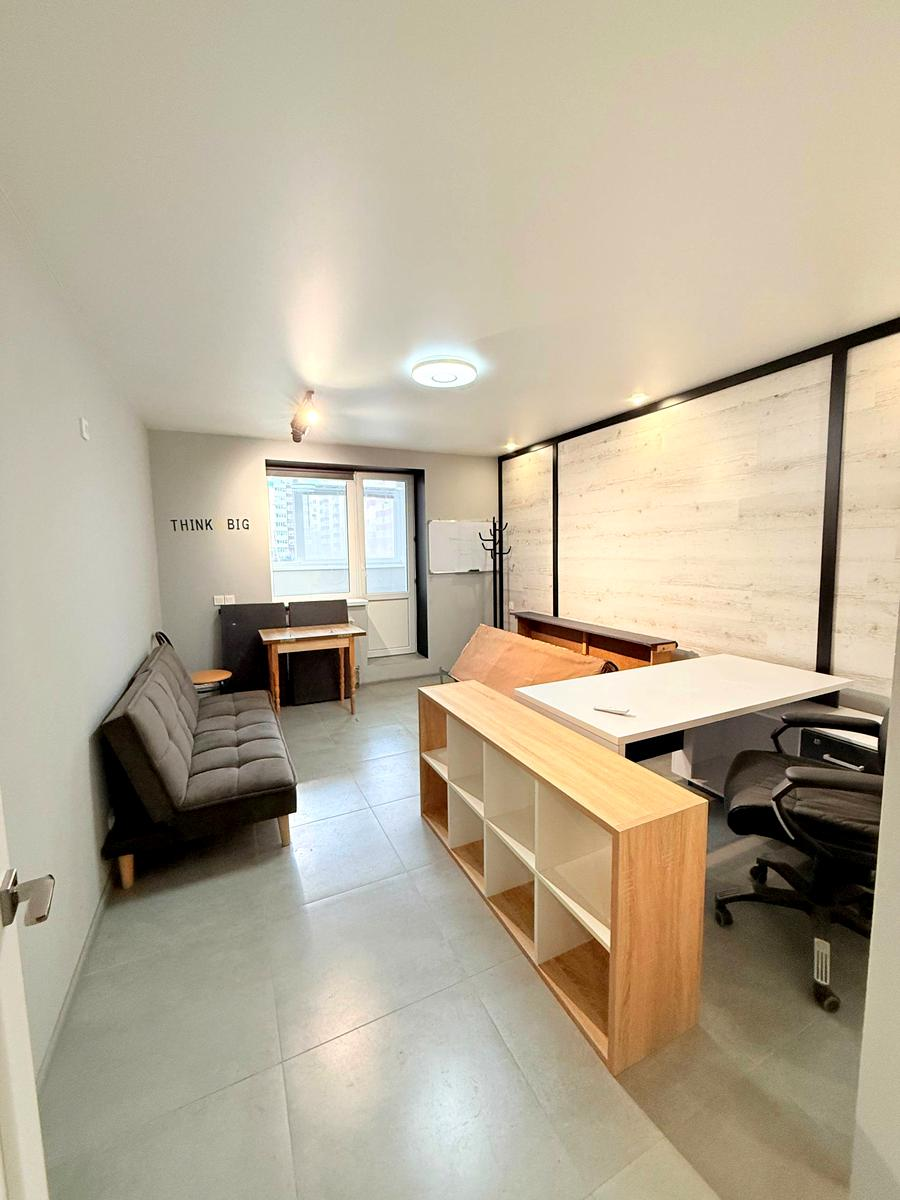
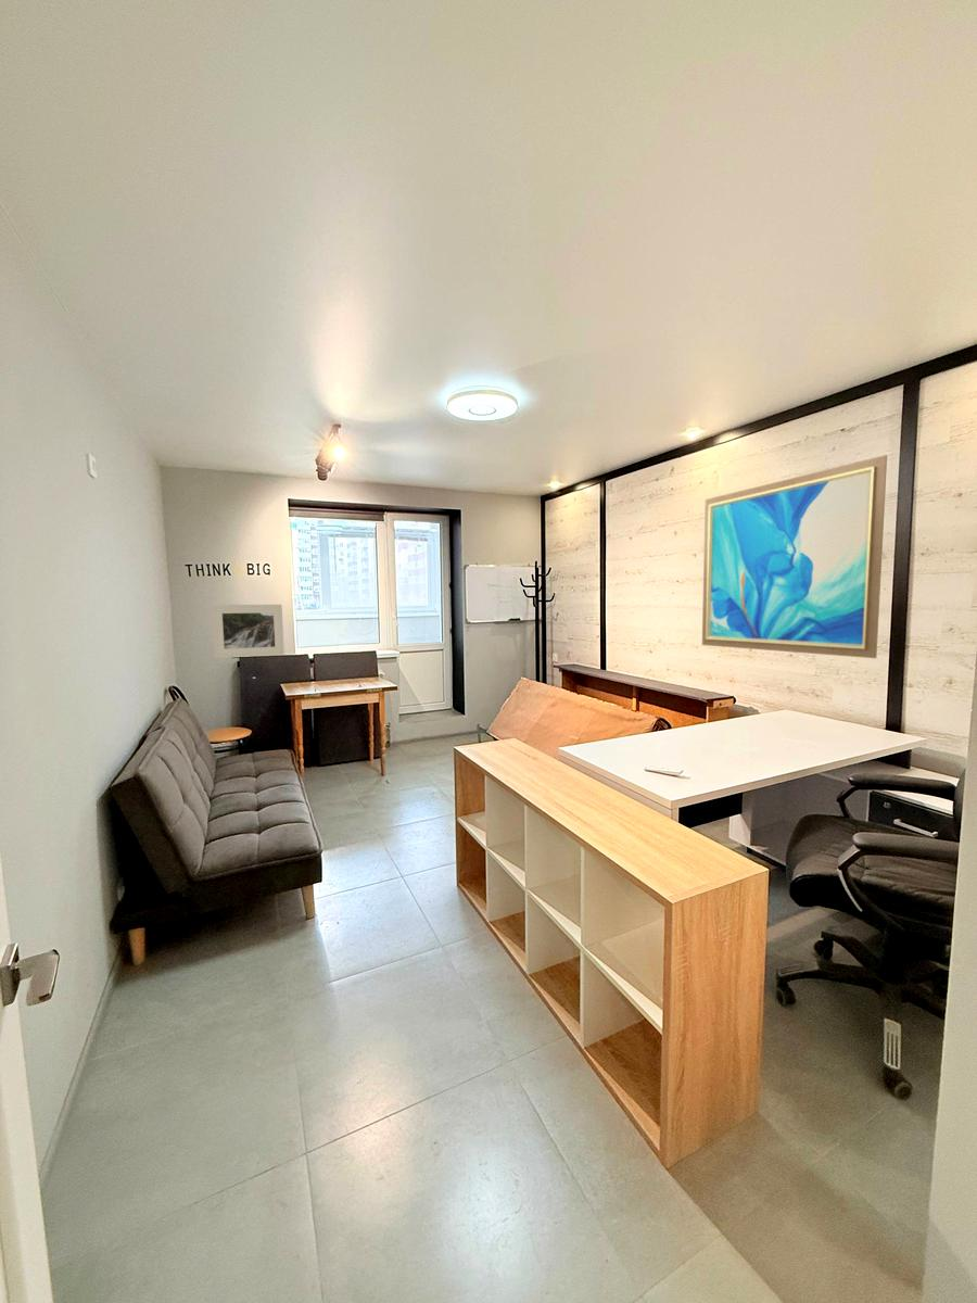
+ wall art [701,454,888,659]
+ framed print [211,604,286,659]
